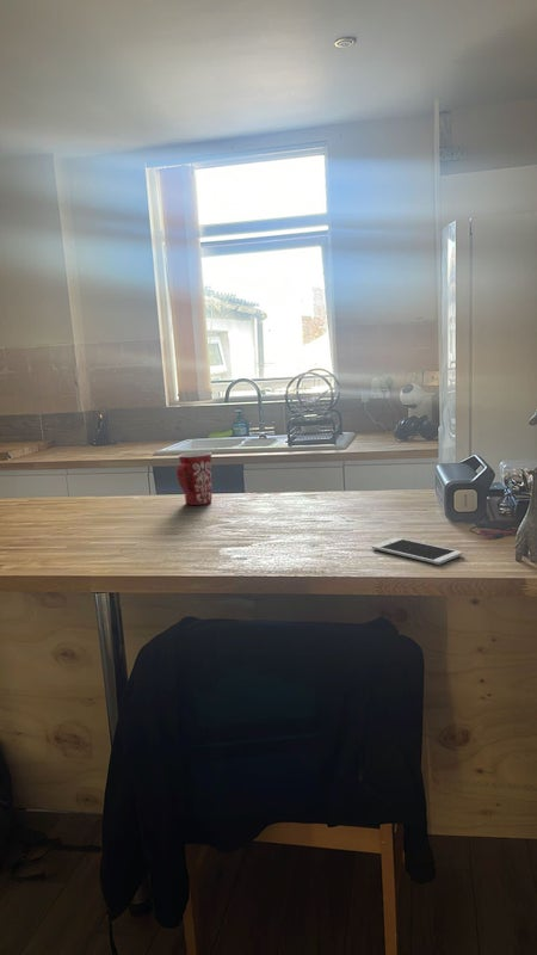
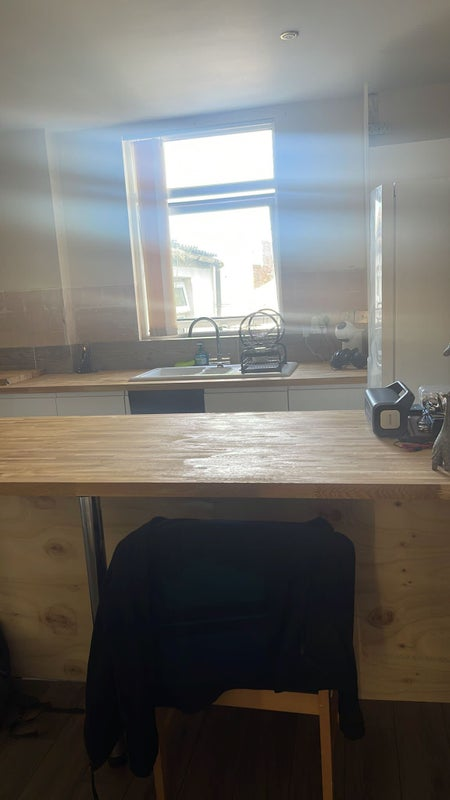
- cell phone [371,536,463,566]
- mug [177,451,214,506]
